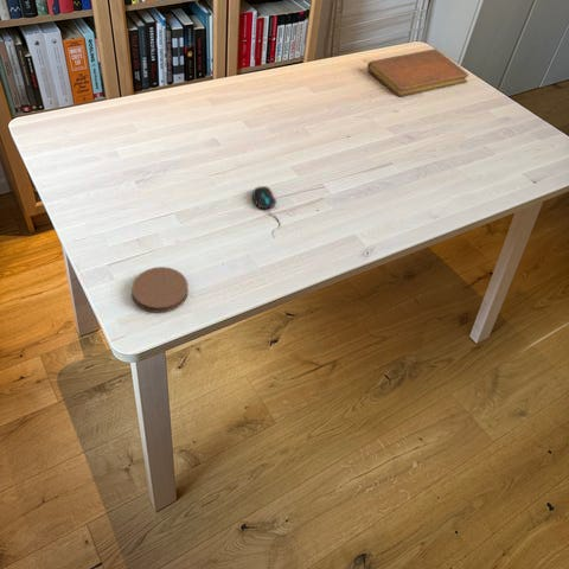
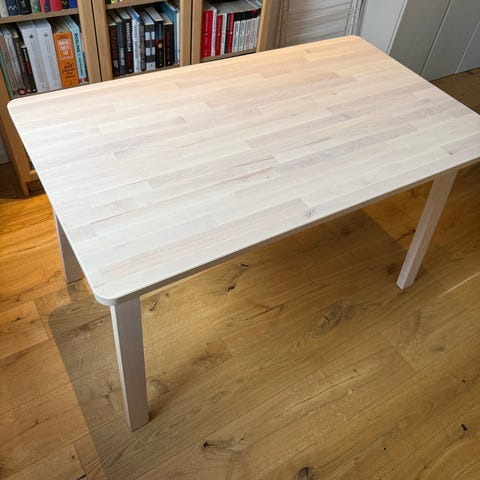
- notebook [366,47,469,98]
- coaster [130,266,190,314]
- mouse [251,185,281,237]
